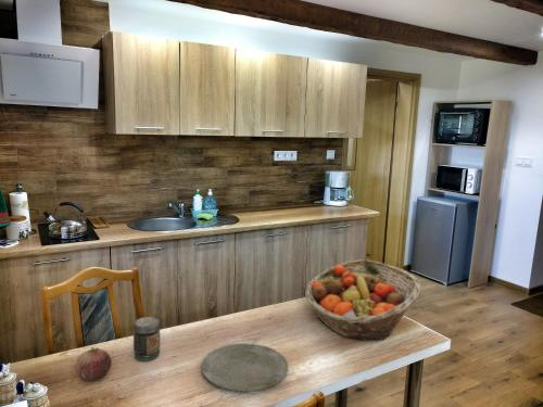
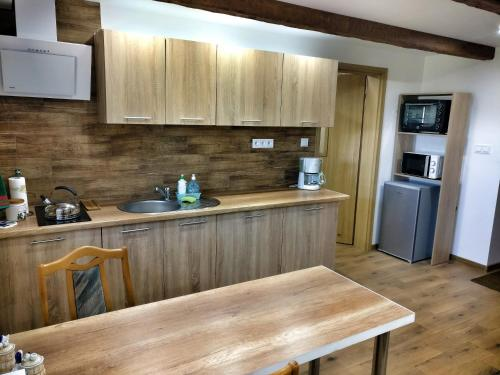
- fruit basket [304,258,421,341]
- jar [132,316,161,363]
- fruit [74,346,113,382]
- plate [201,343,289,392]
